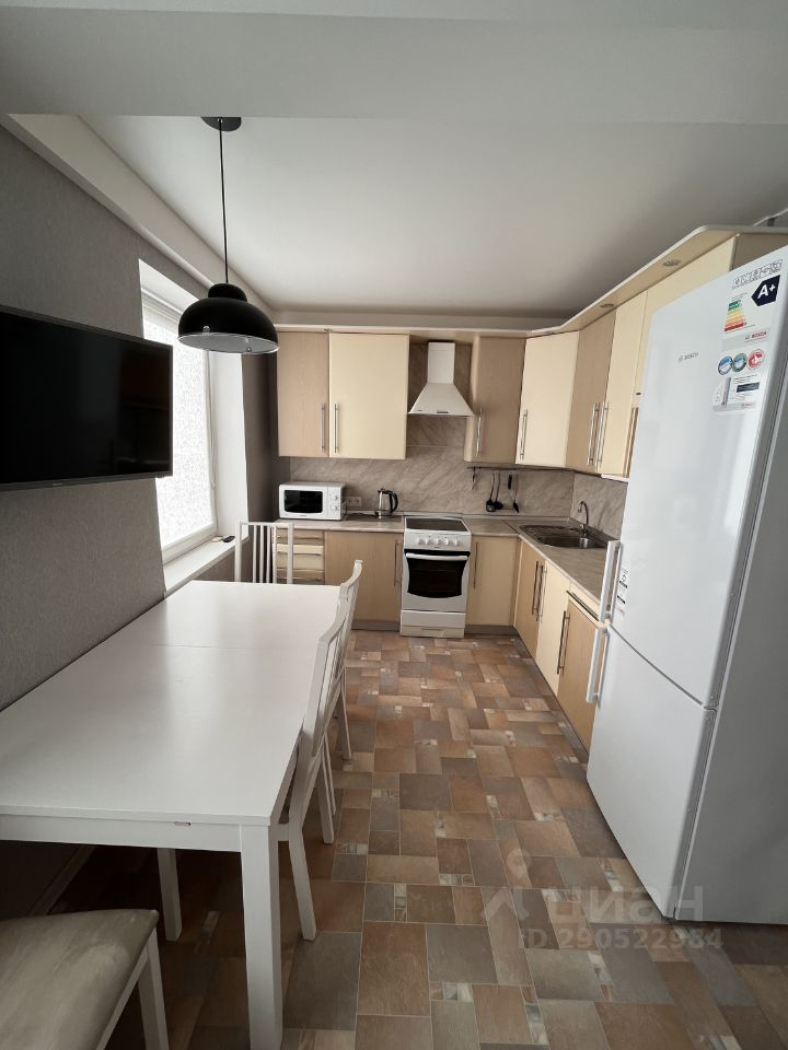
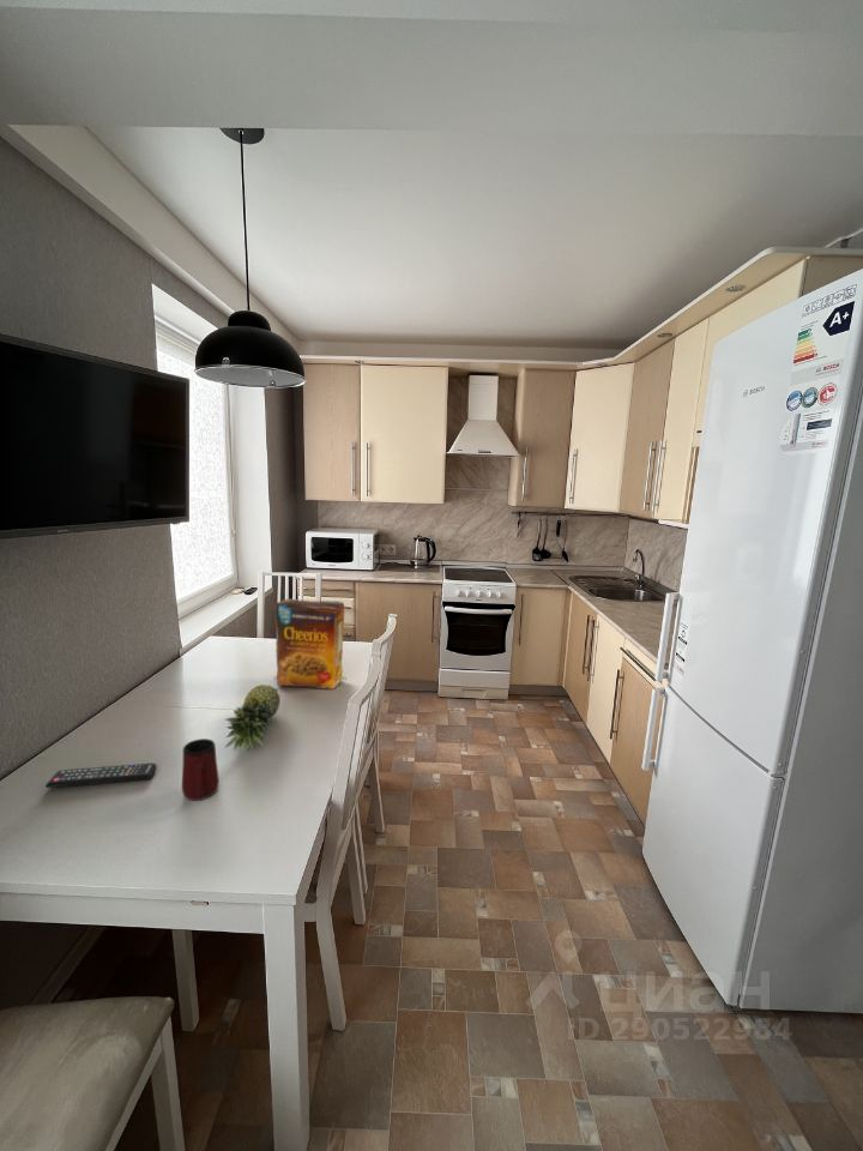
+ fruit [223,683,282,754]
+ cereal box [272,598,348,691]
+ remote control [44,763,158,789]
+ mug [181,737,221,801]
